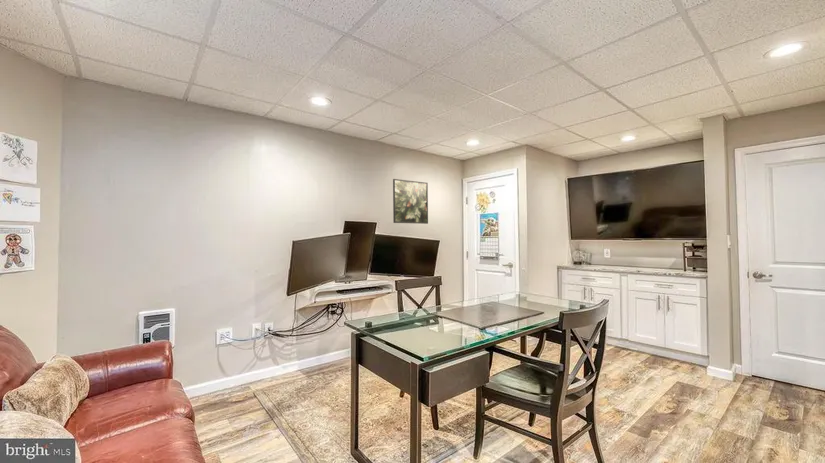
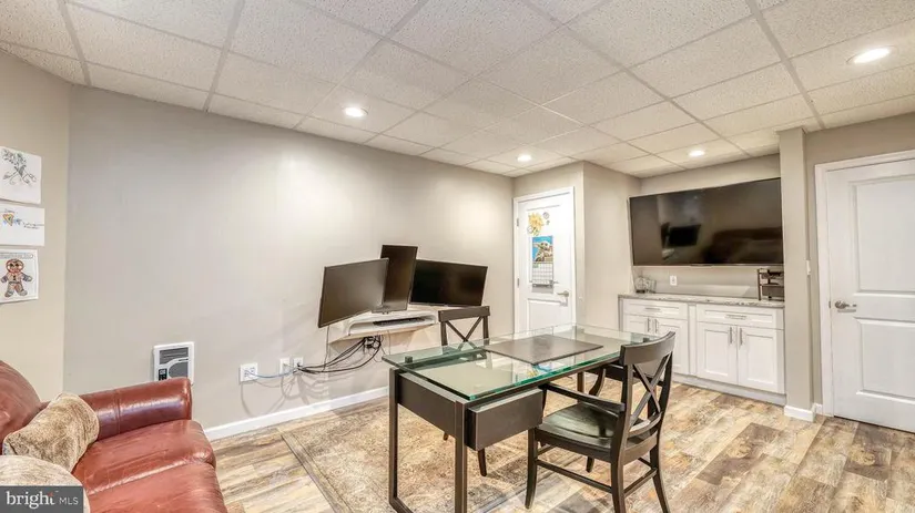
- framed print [392,178,429,225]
